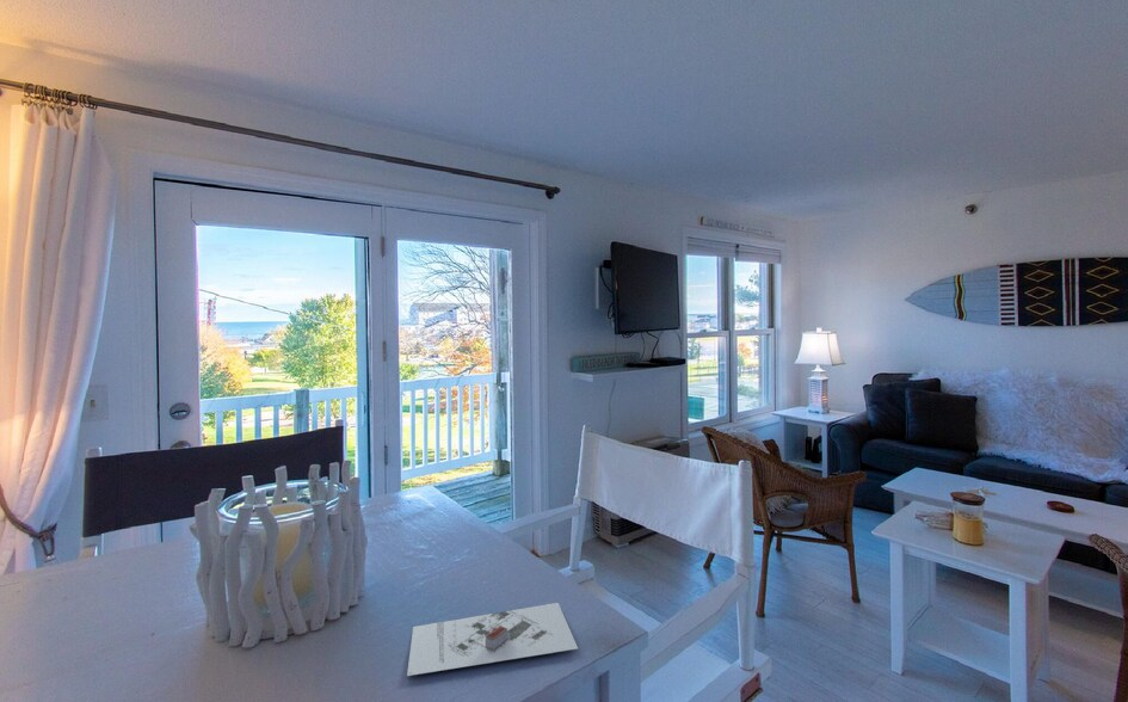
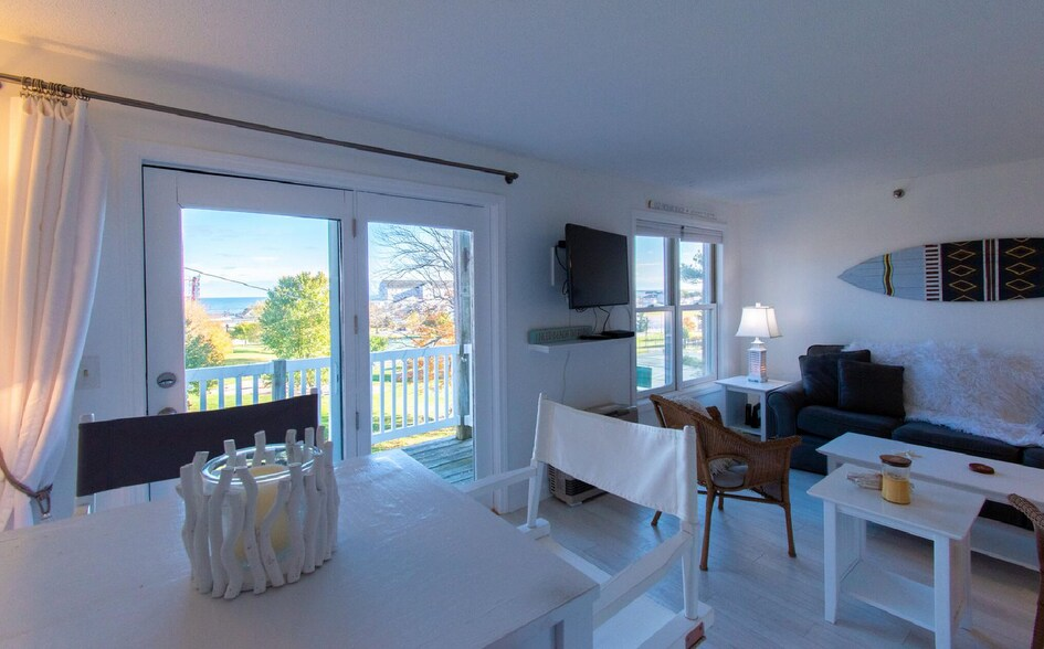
- architectural model [406,602,579,677]
